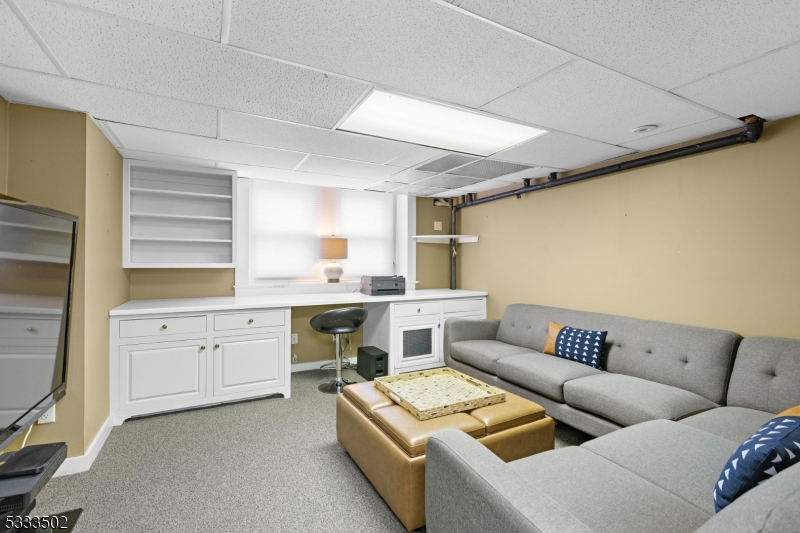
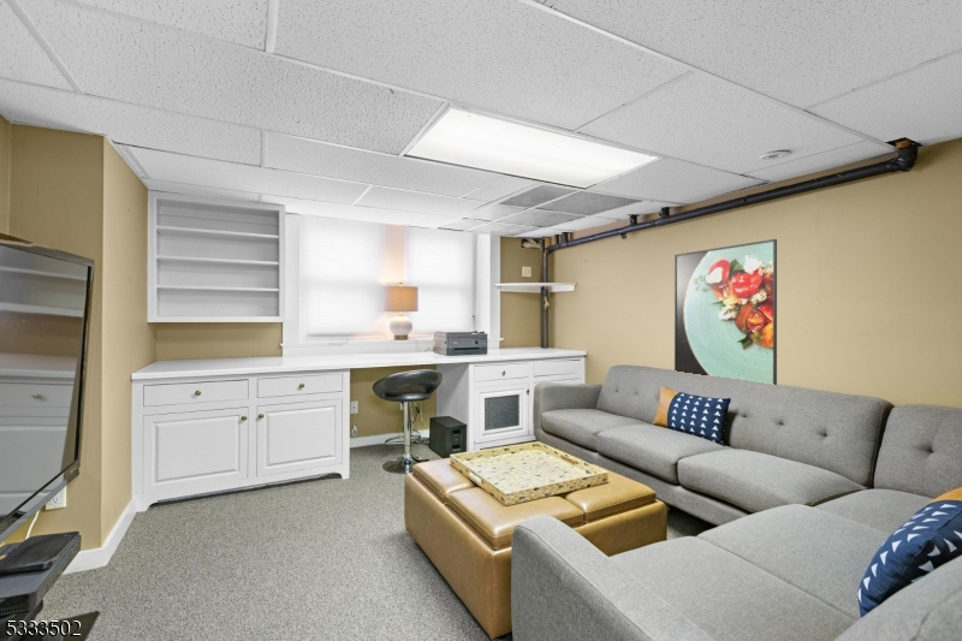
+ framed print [673,238,778,386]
